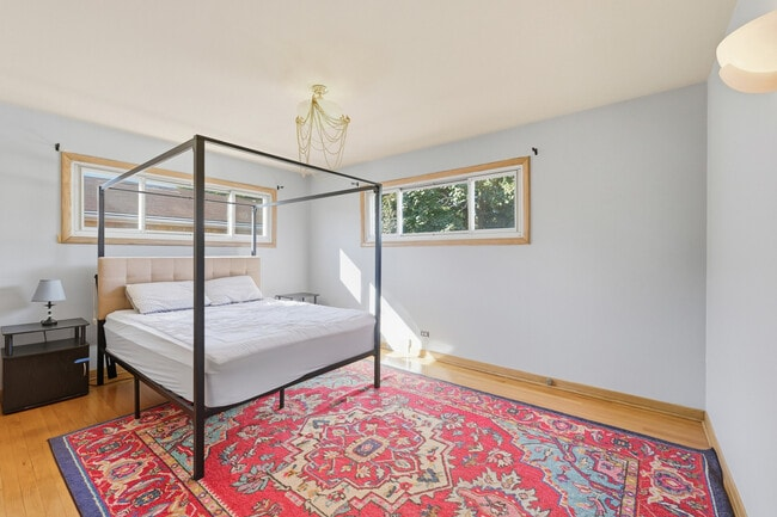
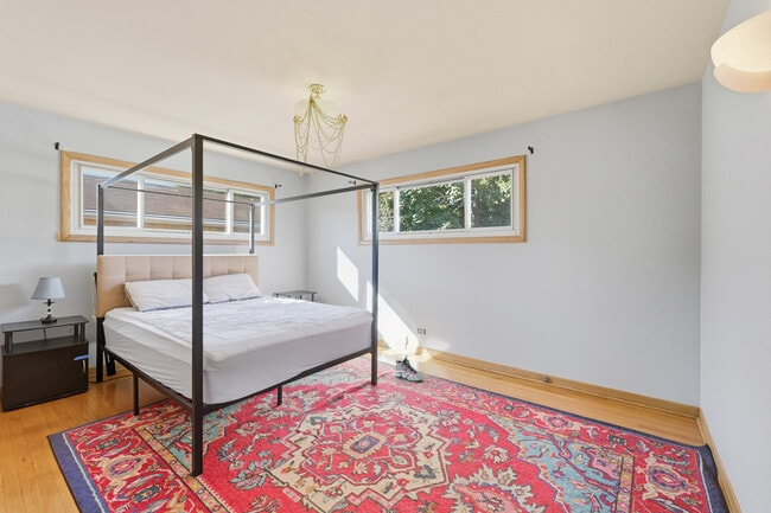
+ sneaker [394,355,425,383]
